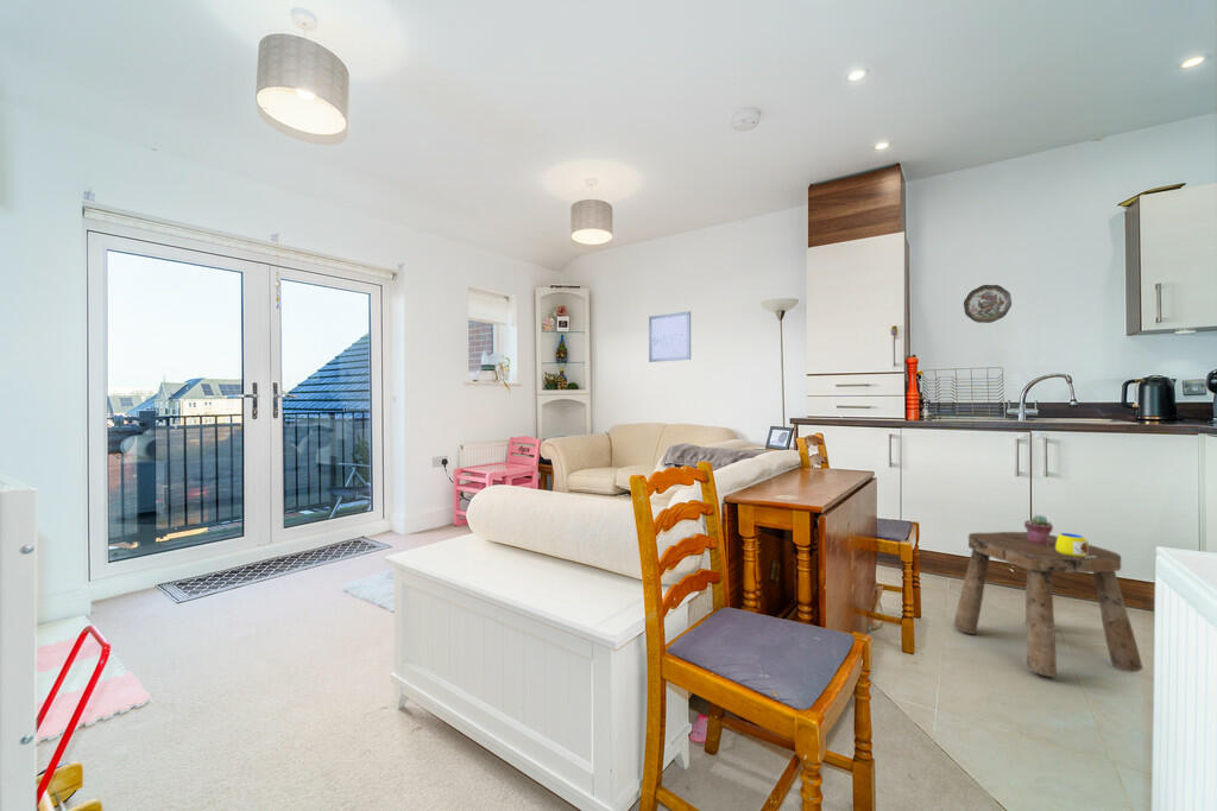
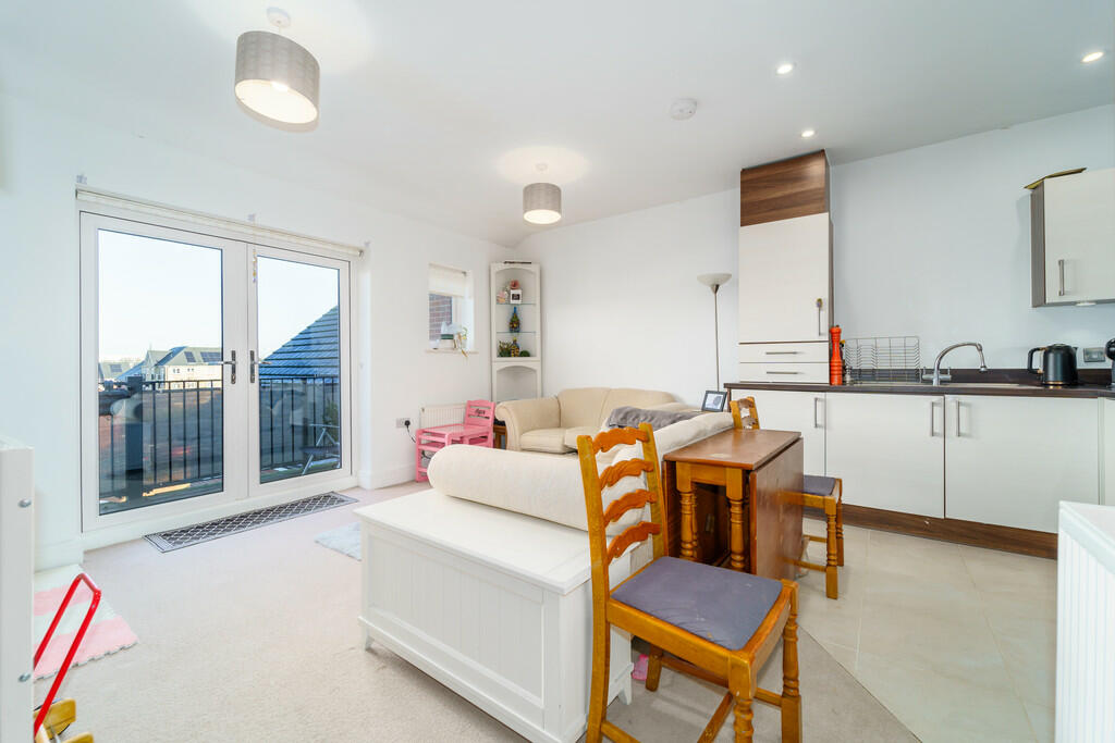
- mug [1055,532,1096,558]
- decorative plate [963,284,1013,324]
- wall art [648,310,692,363]
- stool [952,531,1143,678]
- potted succulent [1023,514,1054,545]
